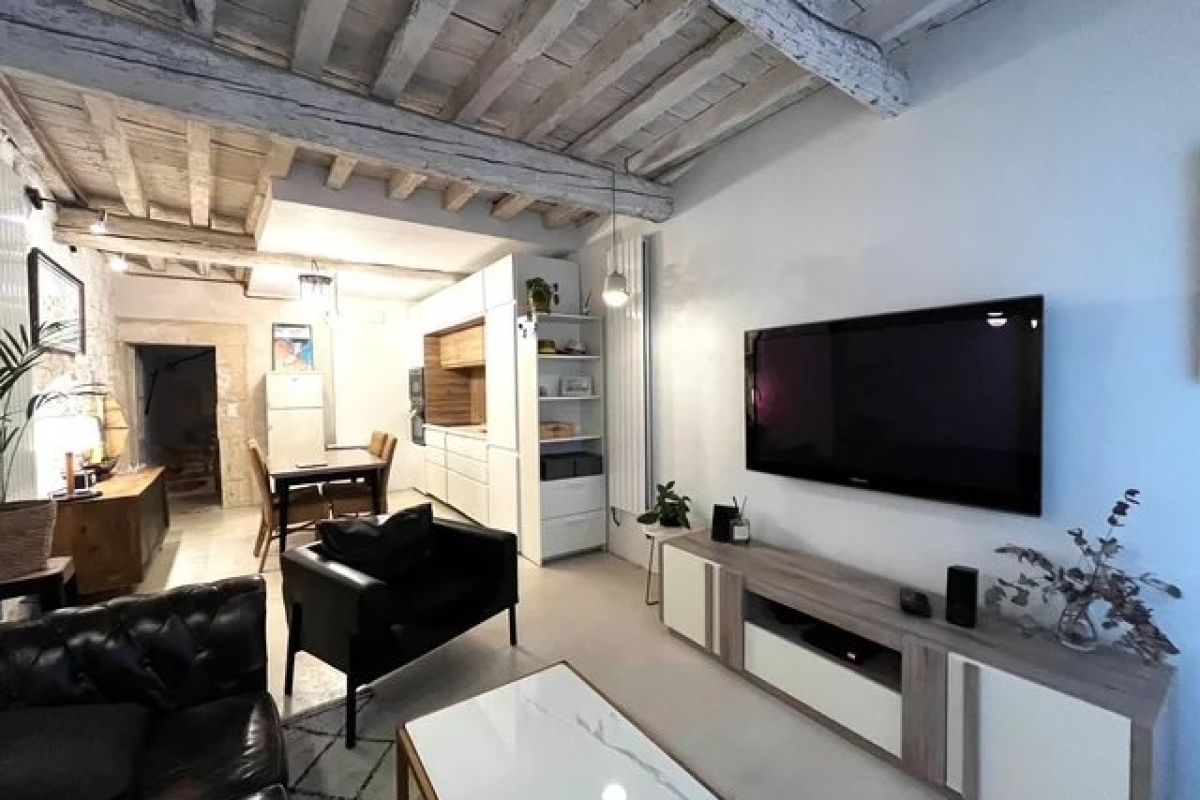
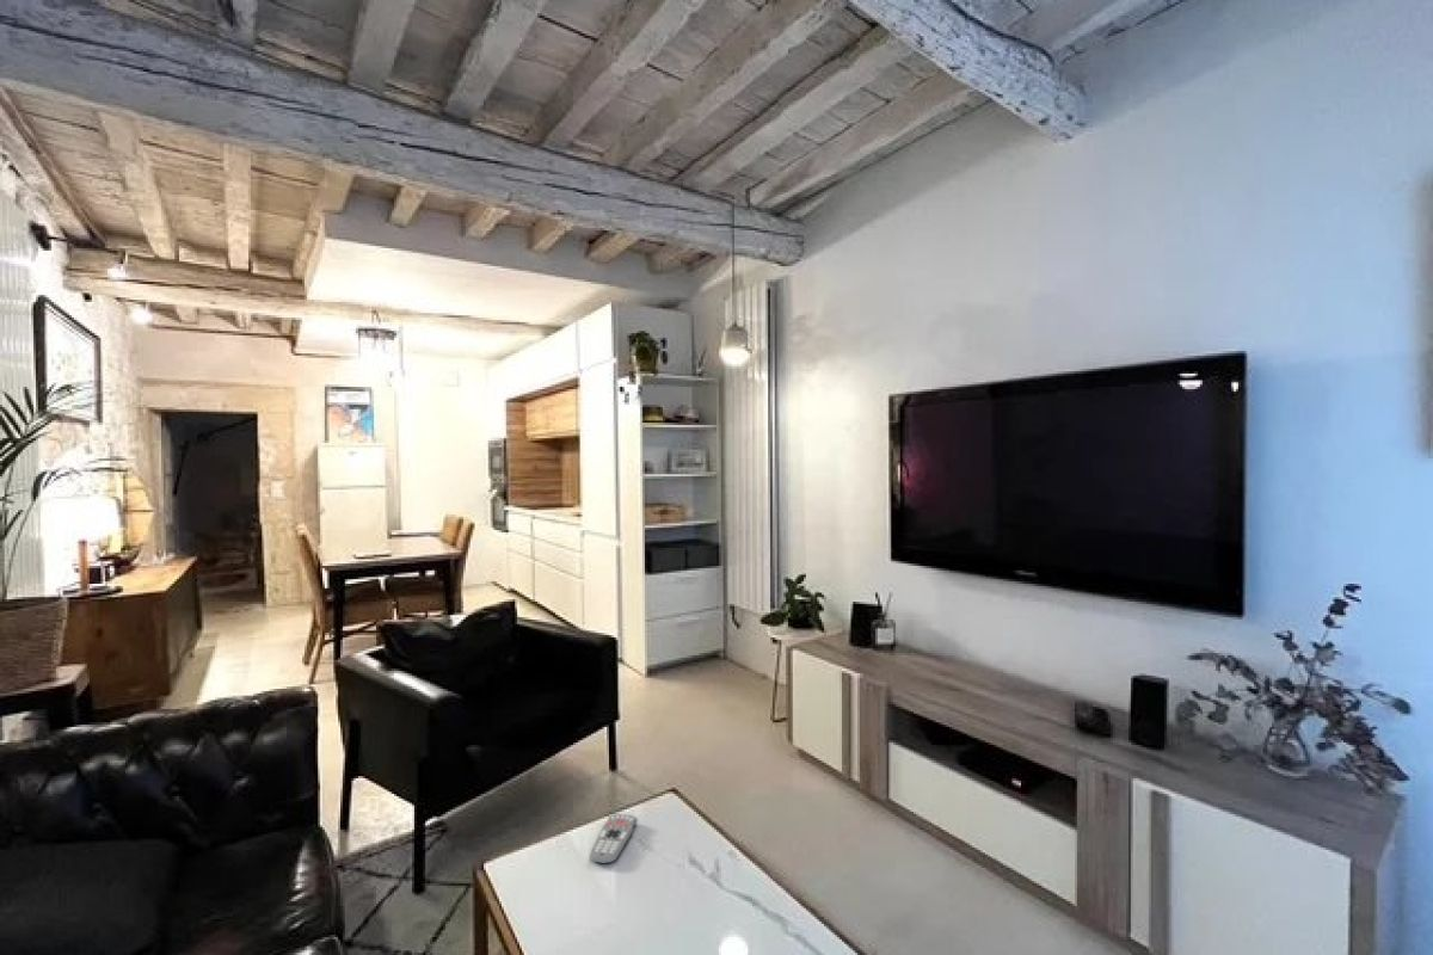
+ remote control [589,813,639,865]
